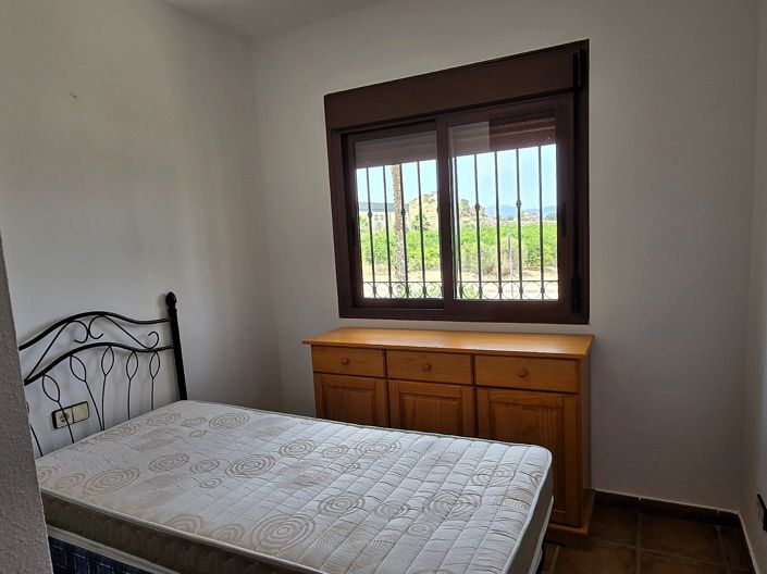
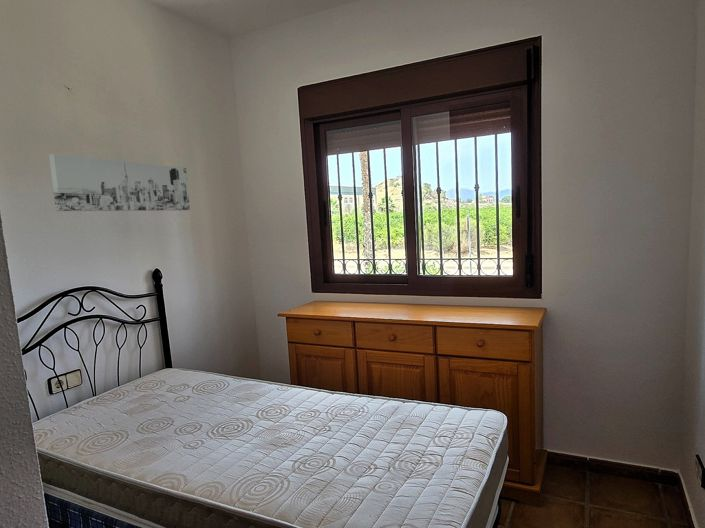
+ wall art [48,153,191,212]
